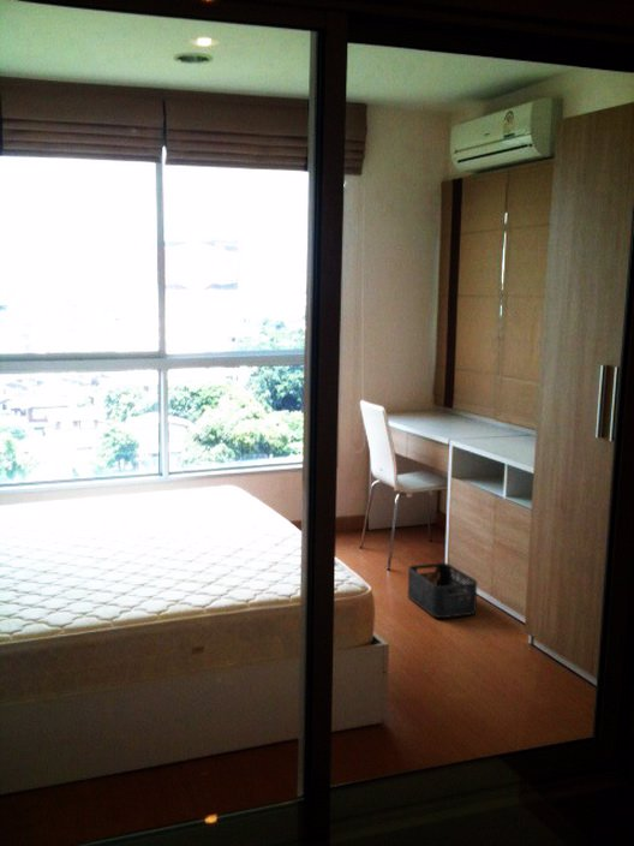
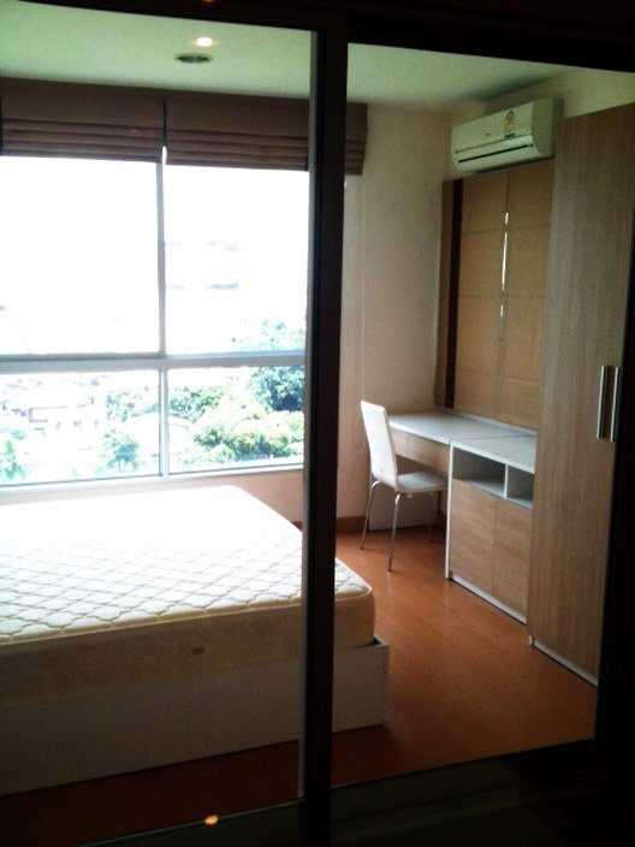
- storage bin [407,561,478,619]
